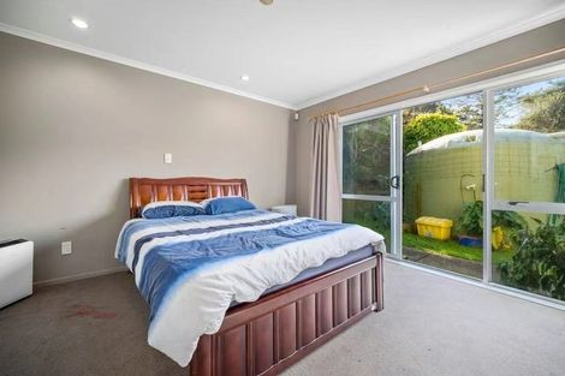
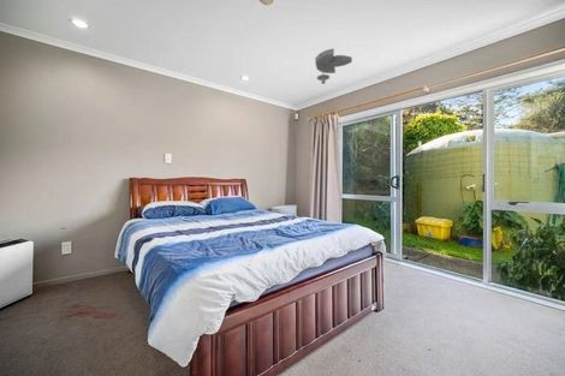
+ ceiling fan [314,47,353,85]
